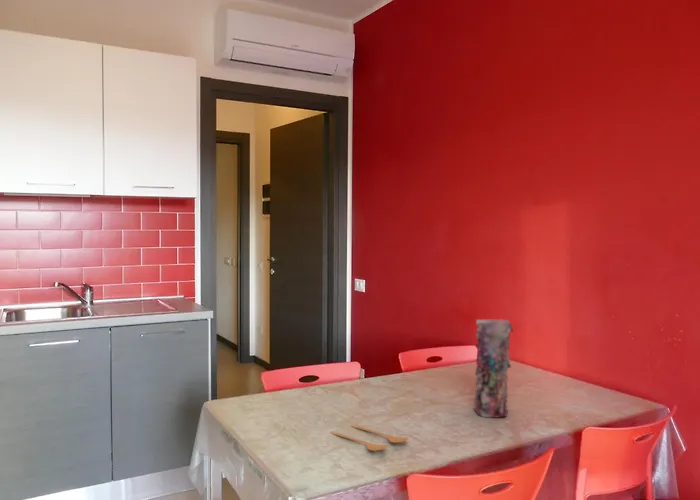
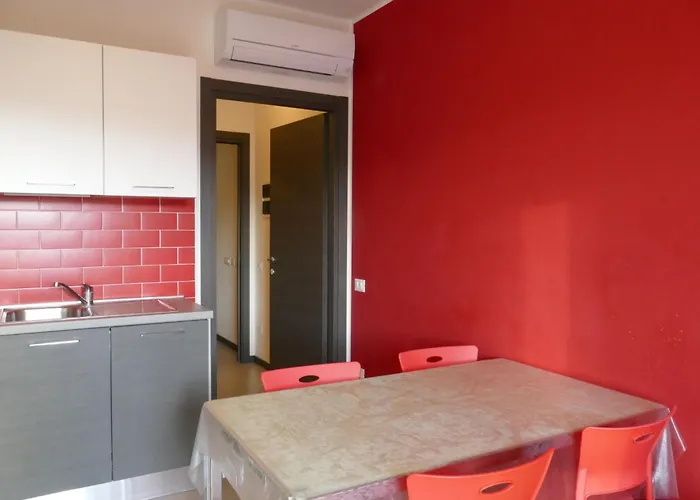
- vase [472,318,514,419]
- spoon [330,424,409,452]
